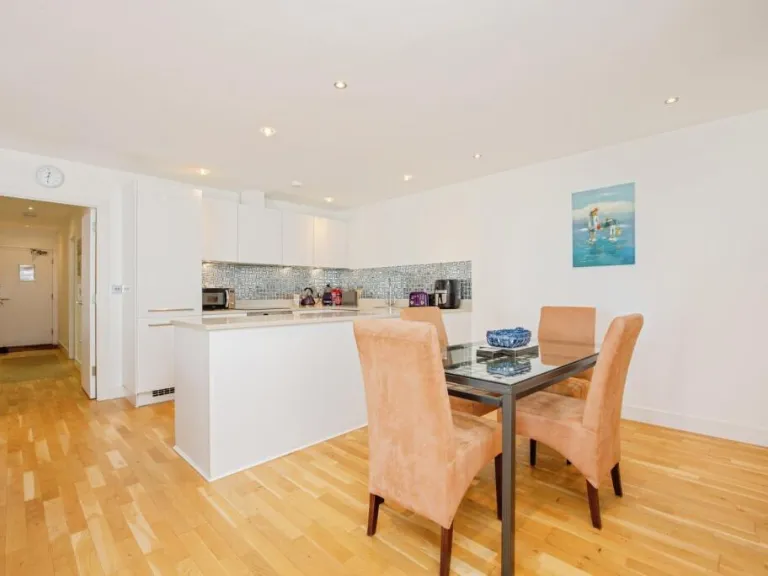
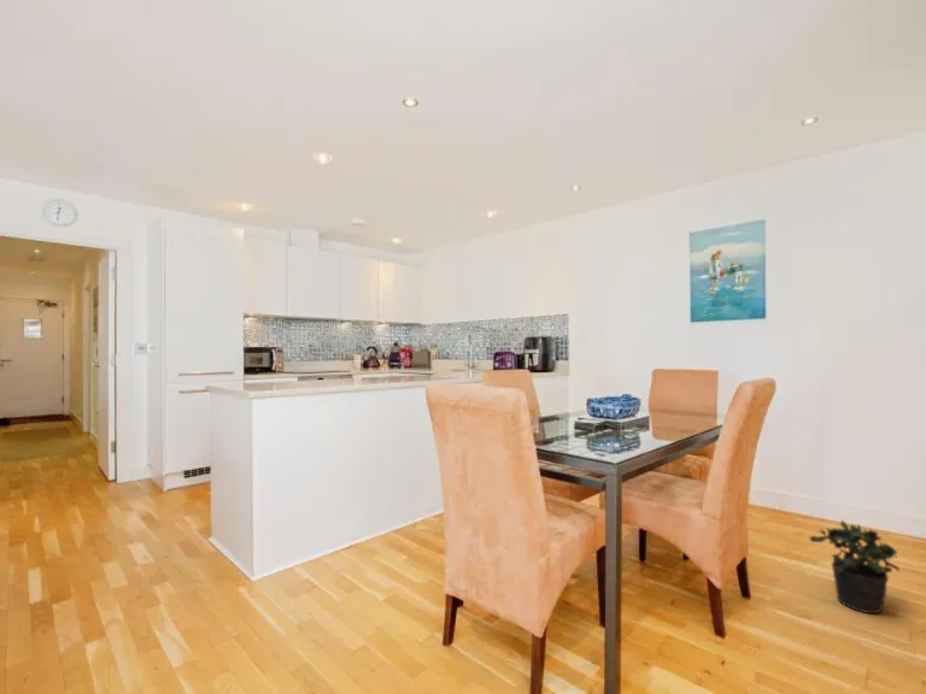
+ potted plant [808,518,901,616]
